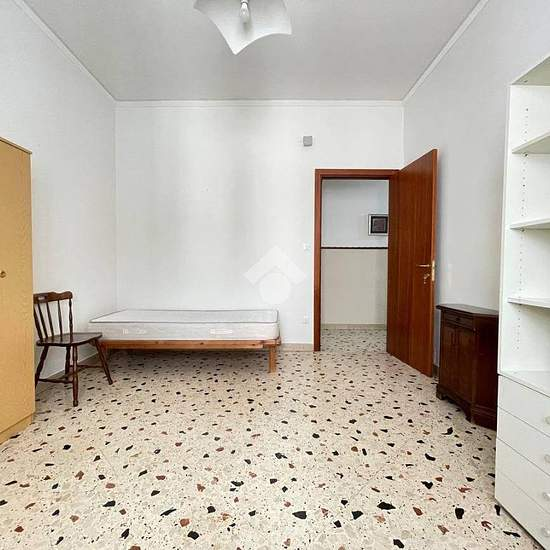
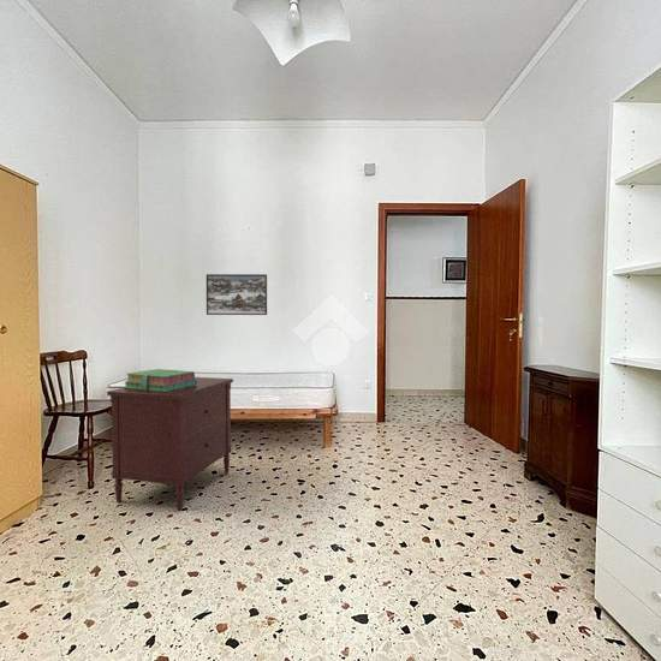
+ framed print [206,273,268,316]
+ dresser [106,376,234,512]
+ stack of books [123,368,197,392]
